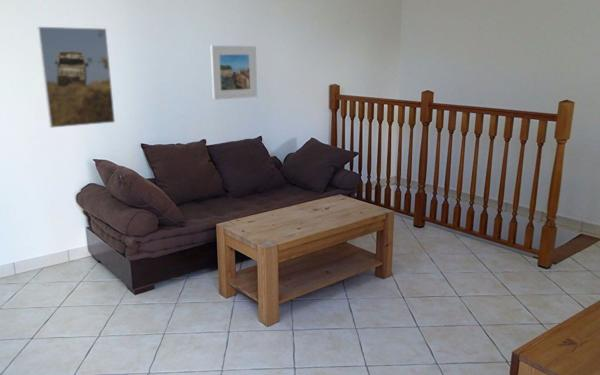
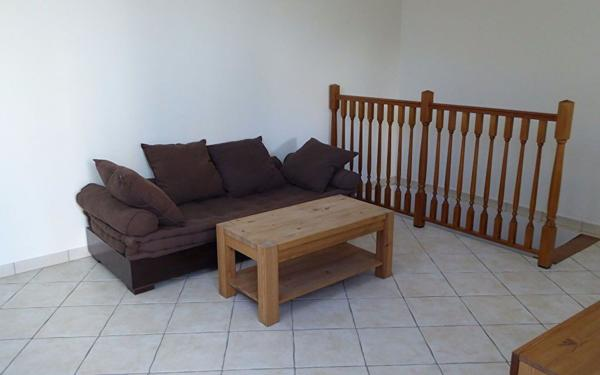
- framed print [210,45,258,101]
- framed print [36,26,116,129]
